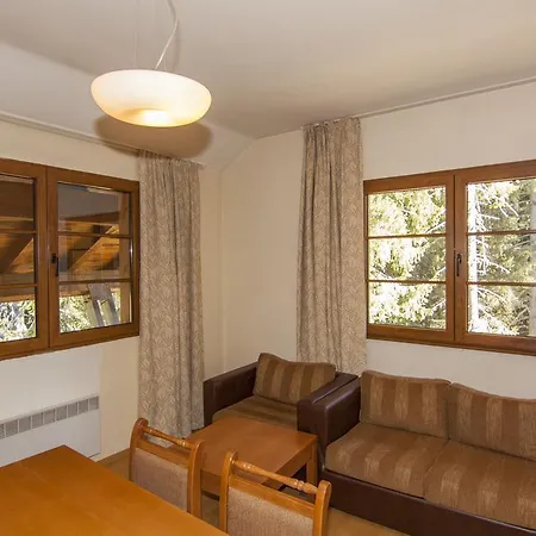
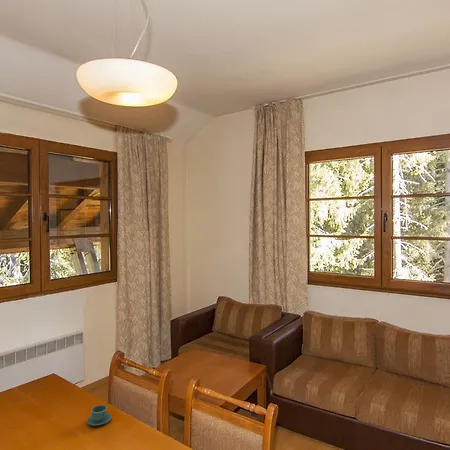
+ teacup [86,404,112,426]
